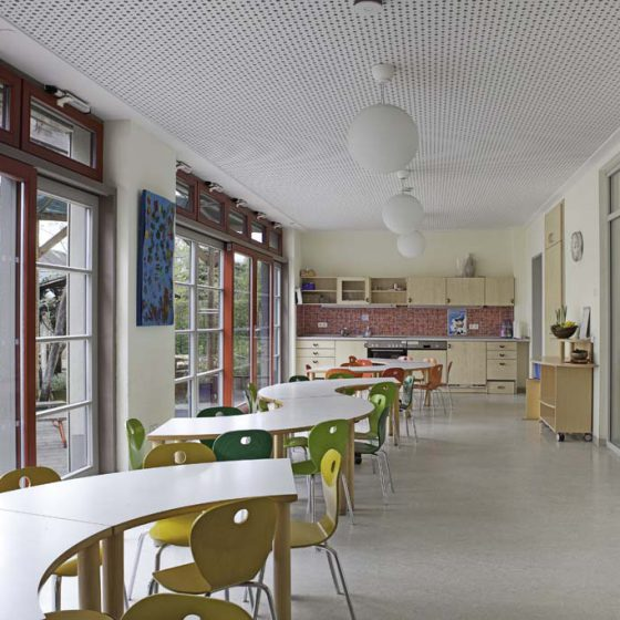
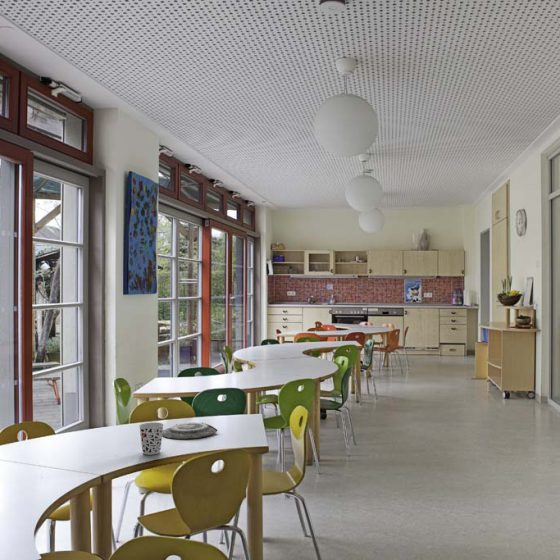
+ plate [162,421,218,440]
+ cup [138,422,165,456]
